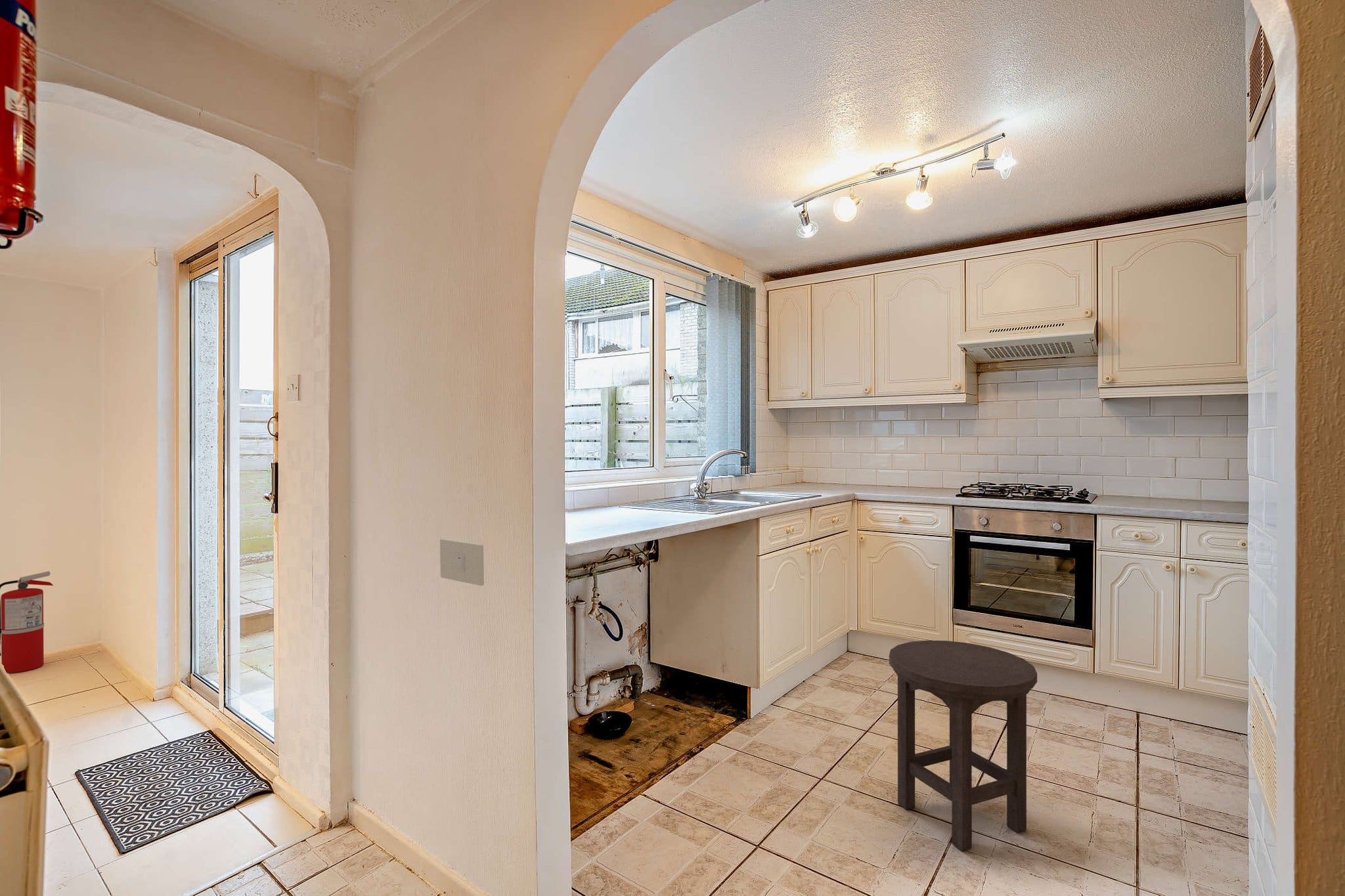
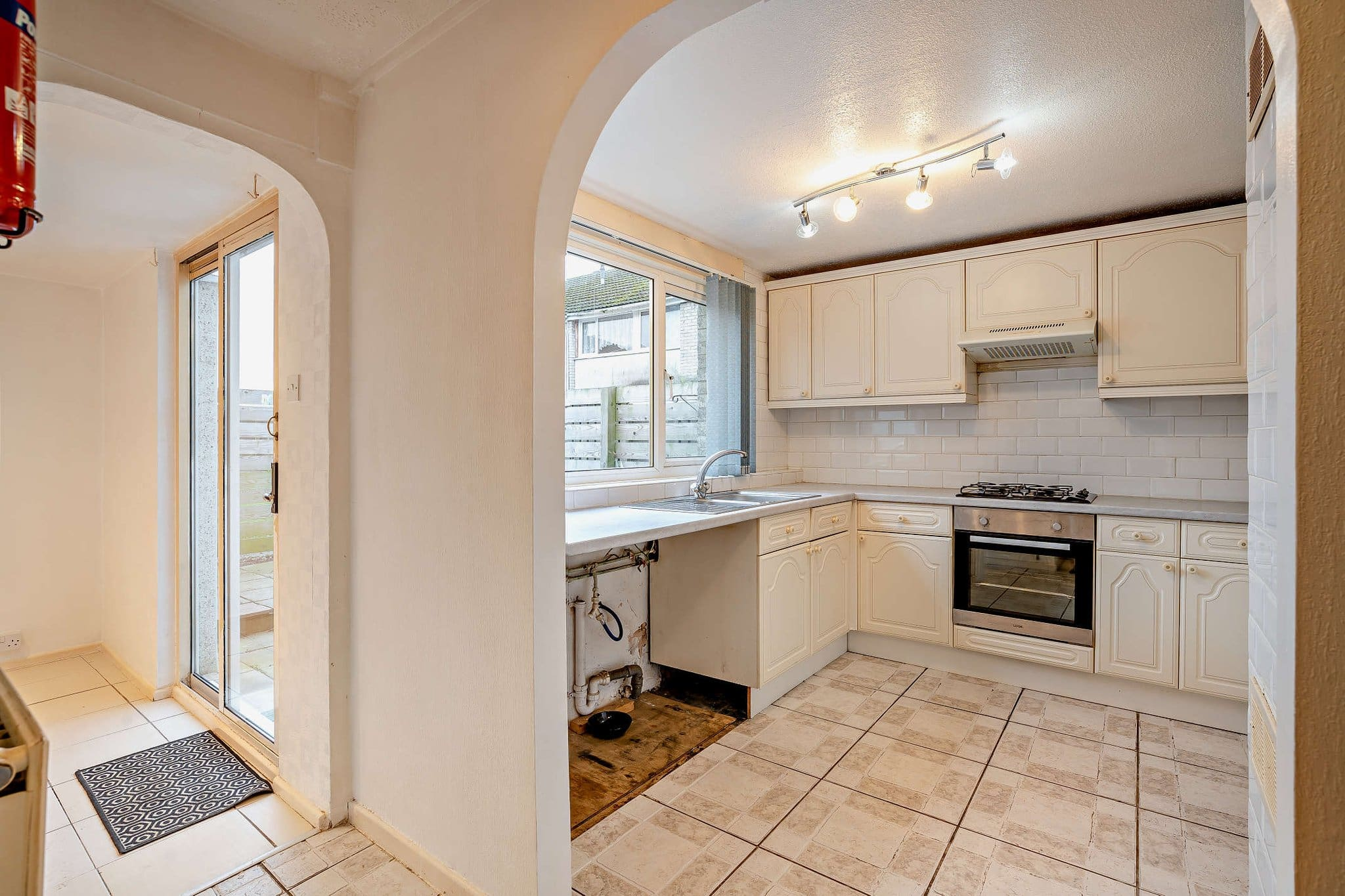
- stool [889,640,1038,852]
- light switch [439,538,485,586]
- fire extinguisher [0,570,54,673]
